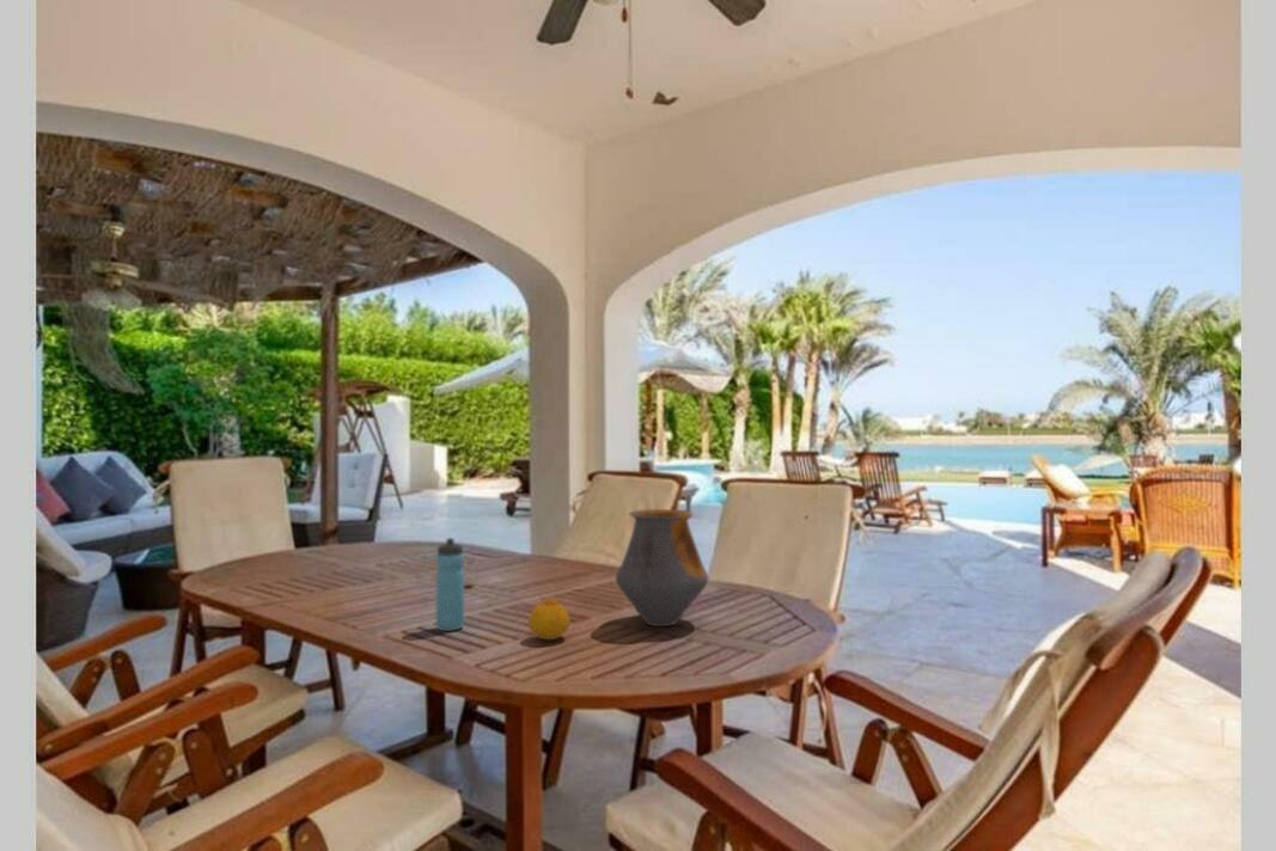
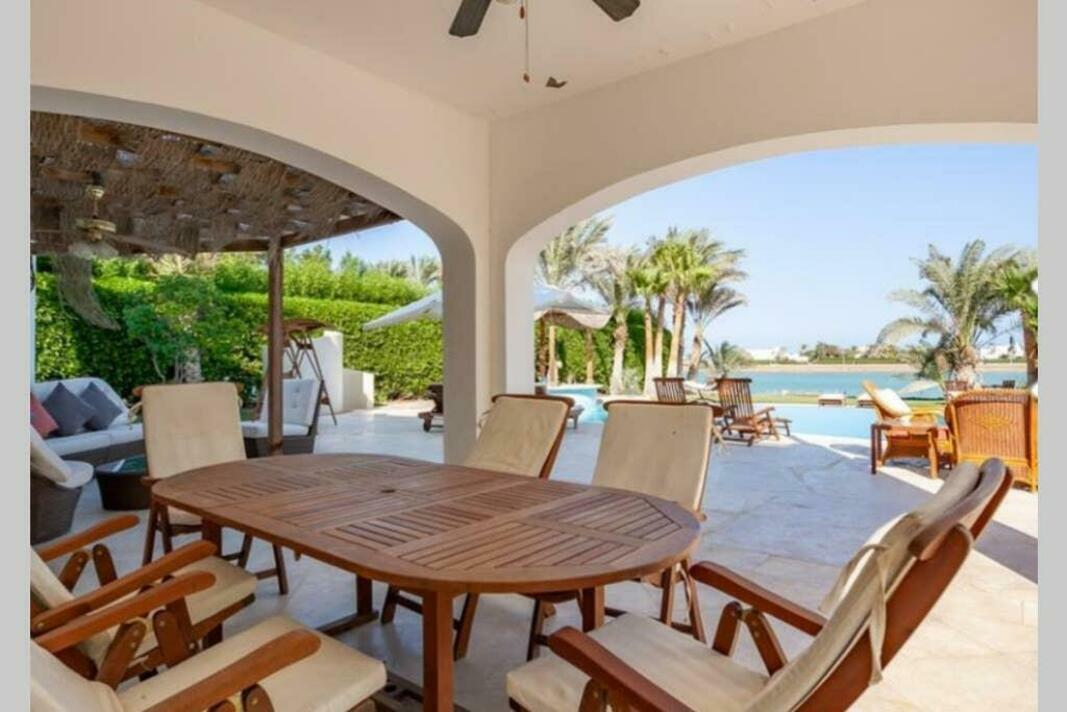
- vase [615,508,709,627]
- fruit [527,598,572,641]
- water bottle [435,537,465,632]
